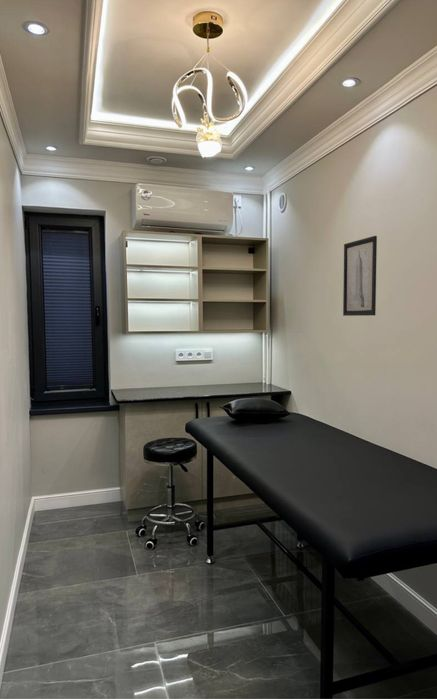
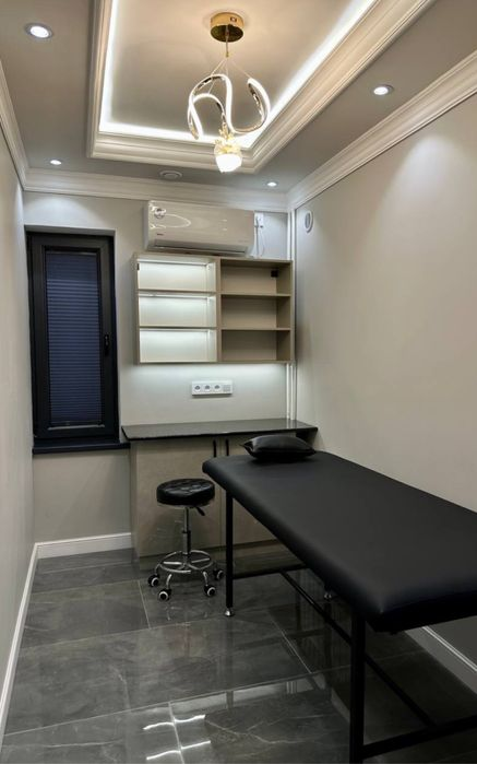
- wall art [342,235,378,317]
